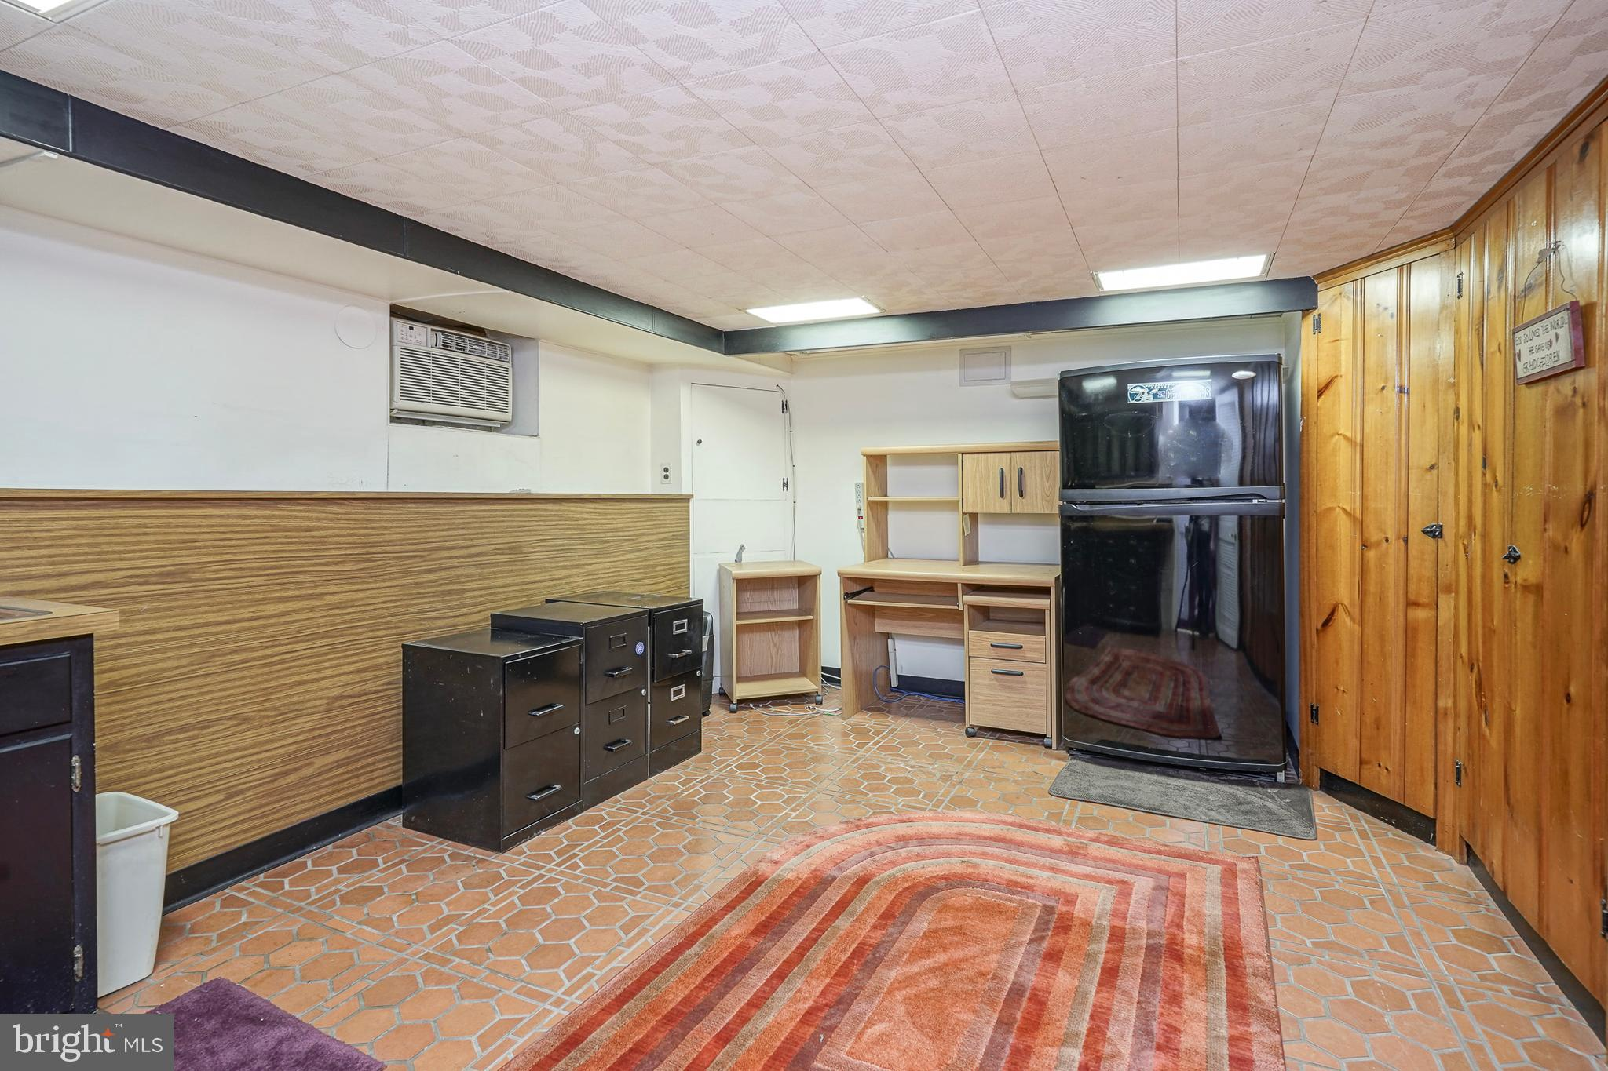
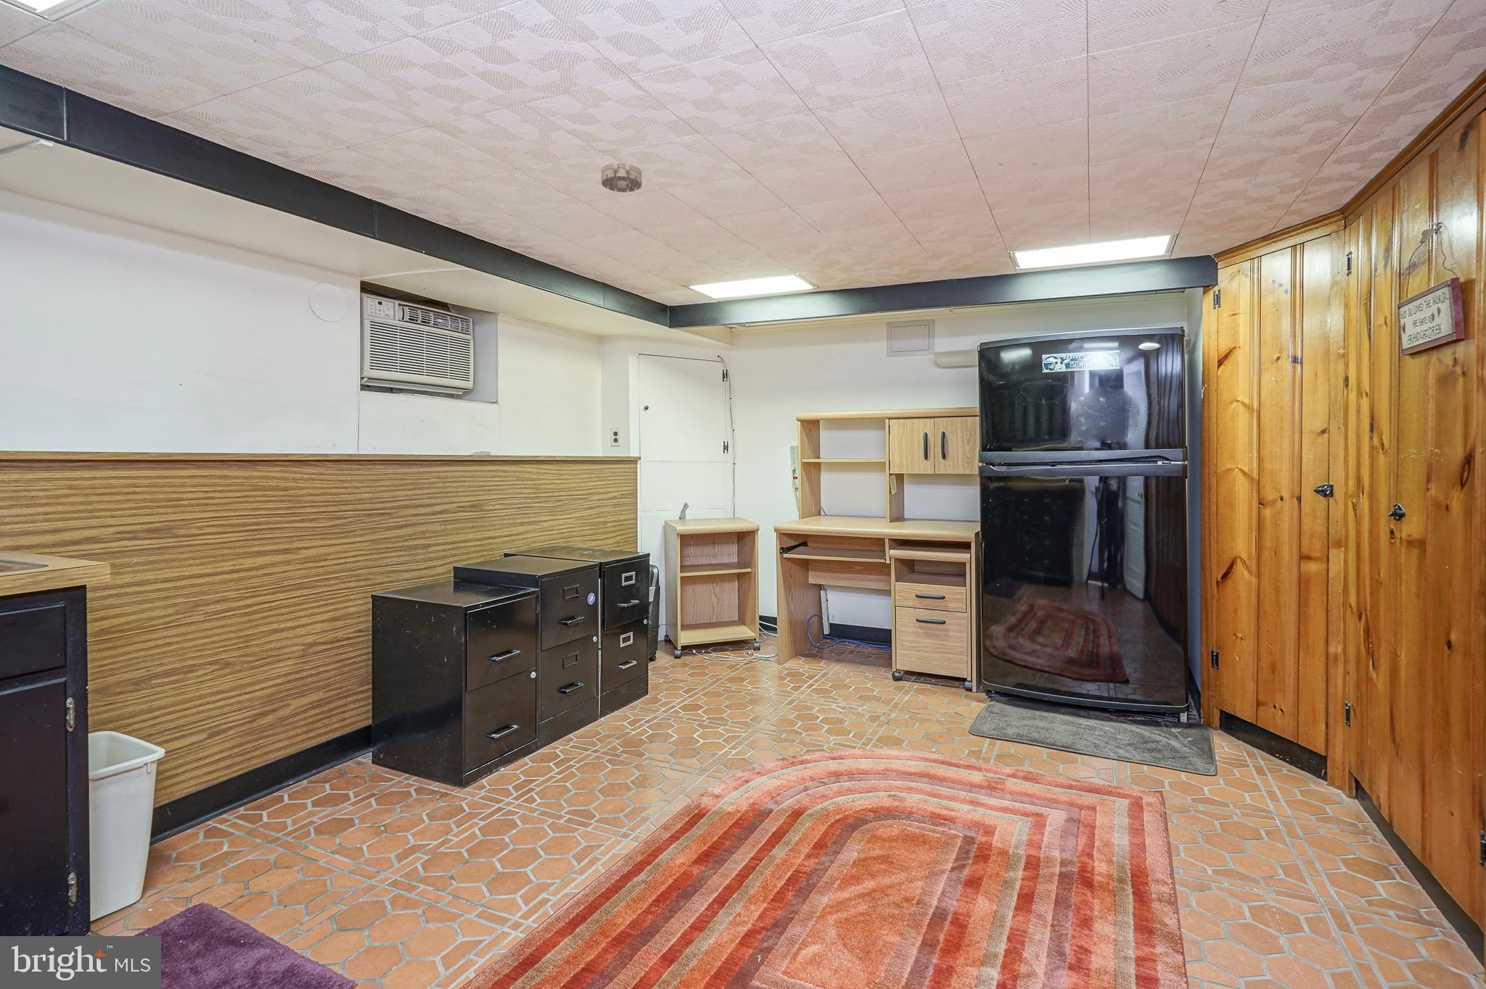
+ smoke detector [601,161,643,193]
